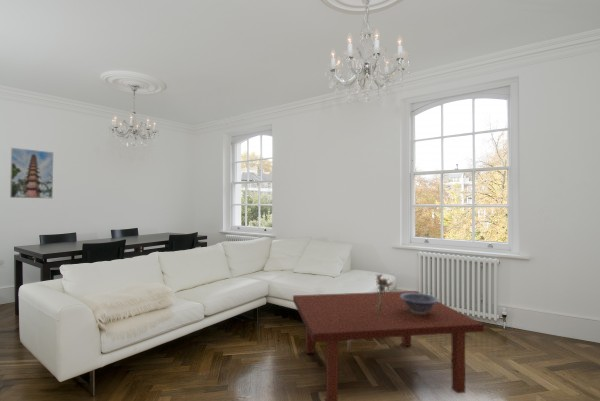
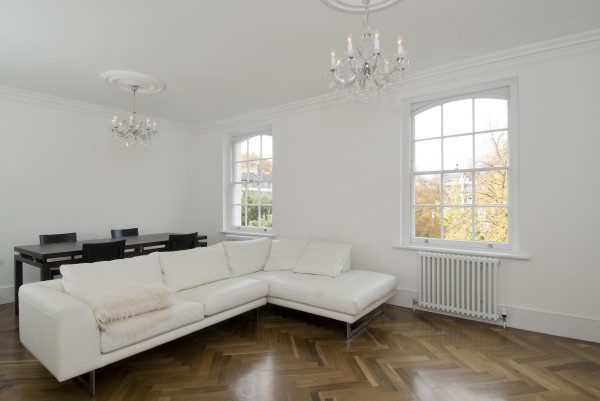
- bouquet [375,273,394,313]
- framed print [9,147,54,199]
- decorative bowl [400,292,440,314]
- coffee table [292,290,485,401]
